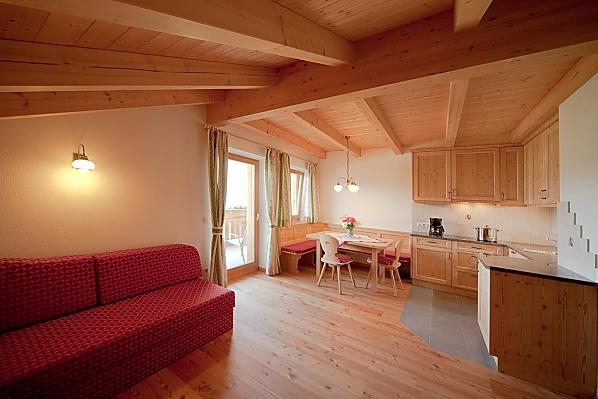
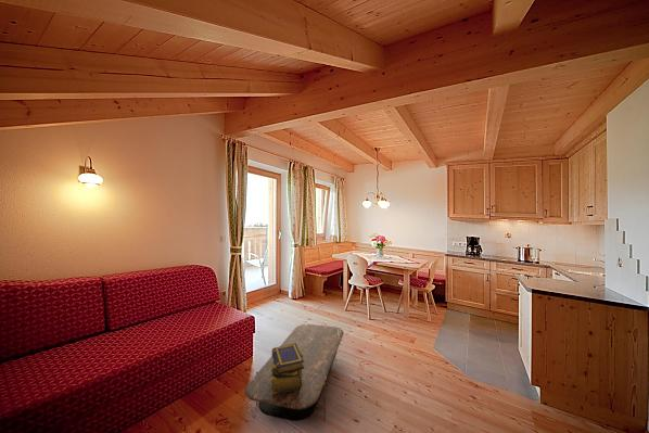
+ coffee table [244,323,345,422]
+ stack of books [271,344,304,394]
